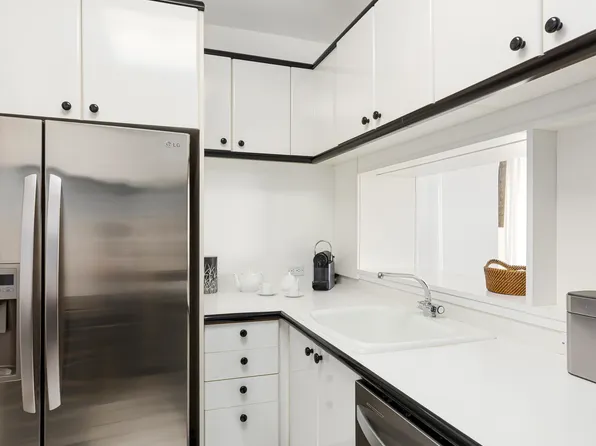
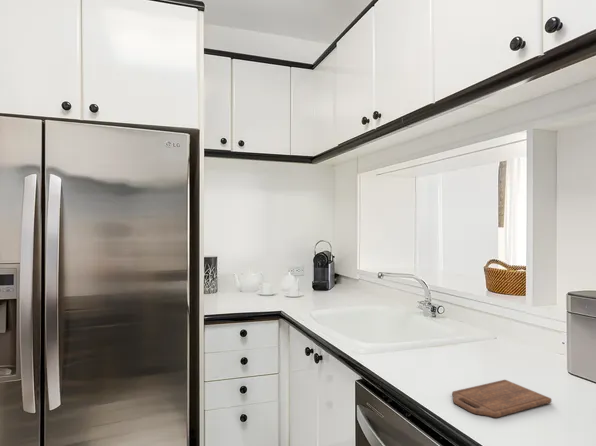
+ cutting board [451,379,552,419]
